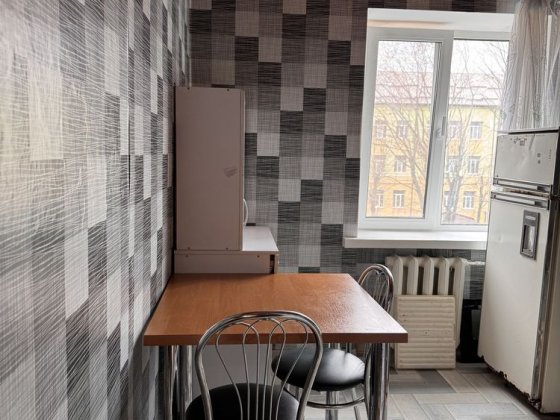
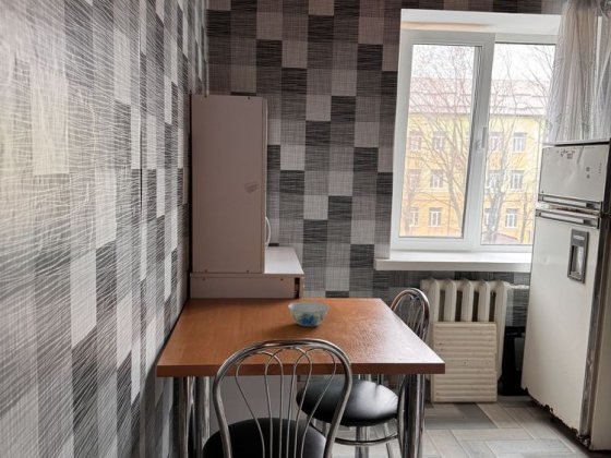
+ chinaware [288,301,331,327]
